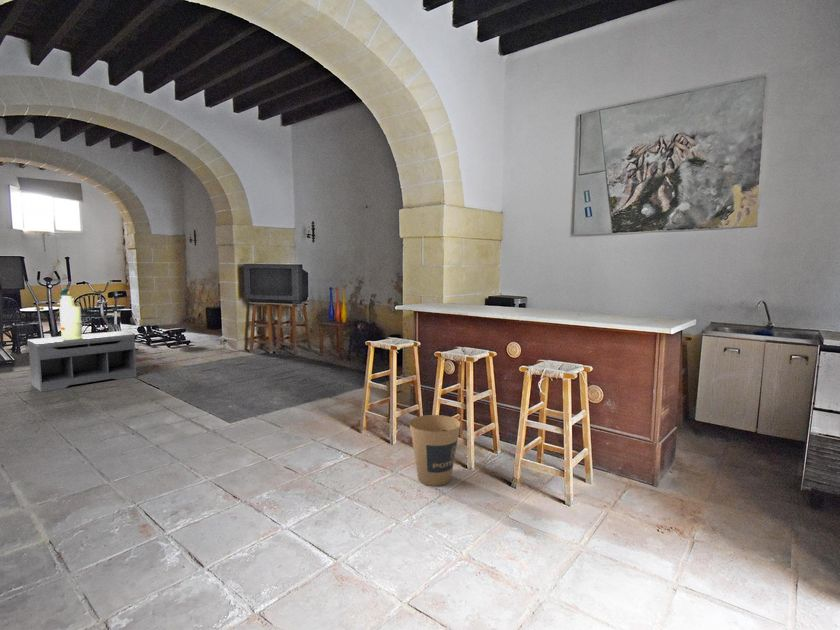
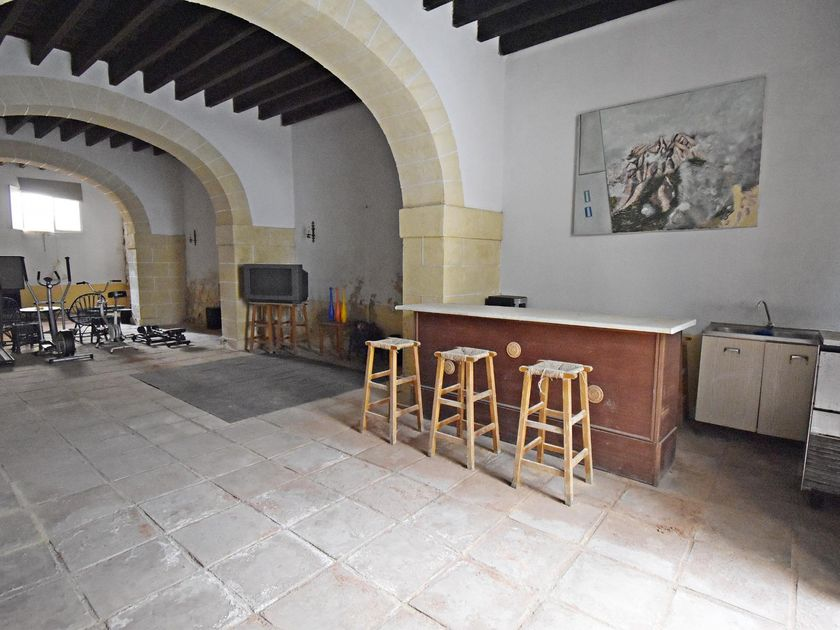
- bench [26,330,138,393]
- trash can [409,414,461,487]
- pump station [56,286,84,339]
